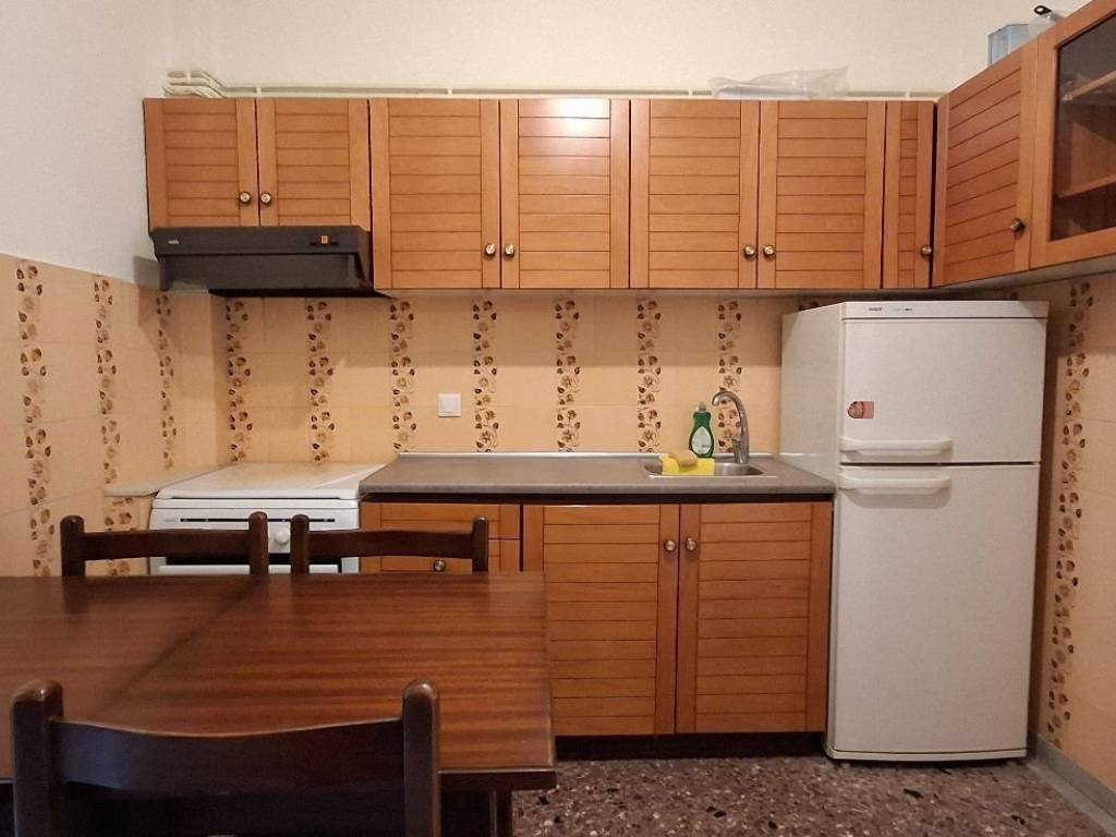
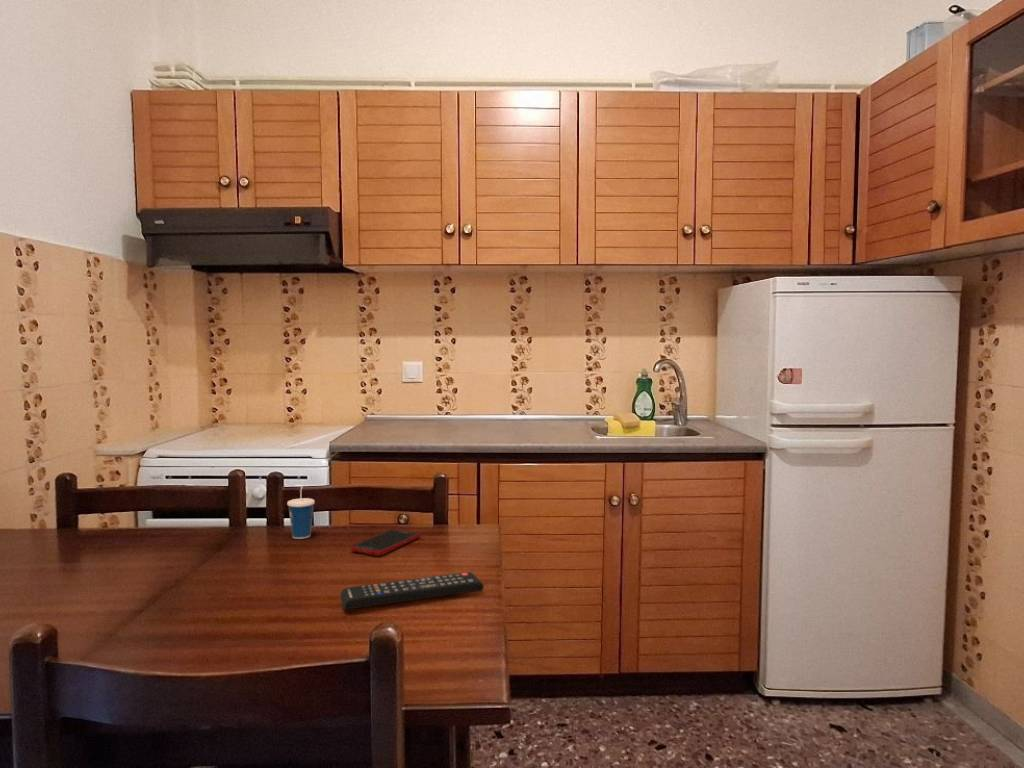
+ cell phone [350,528,421,557]
+ cup [286,479,316,540]
+ remote control [340,571,485,611]
